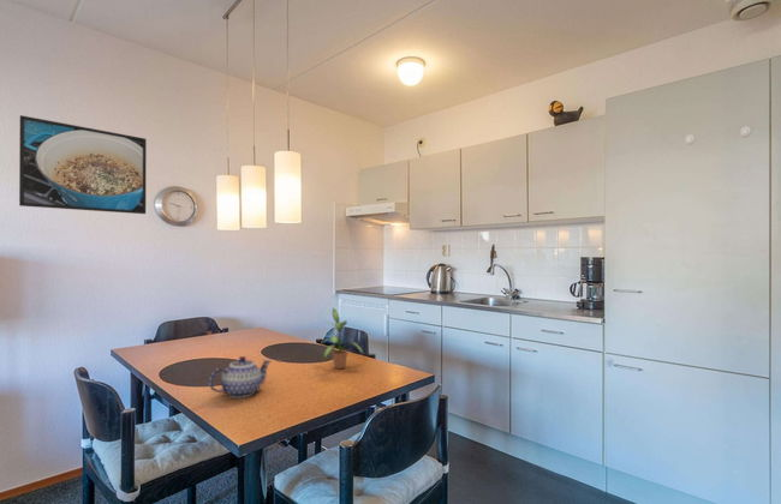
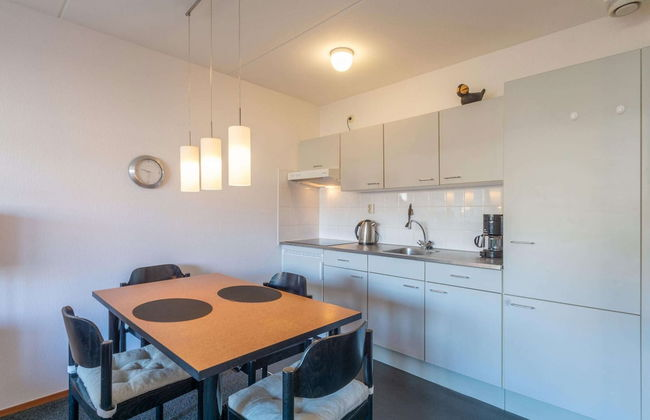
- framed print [18,114,148,215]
- teapot [208,355,272,400]
- potted plant [320,307,365,370]
